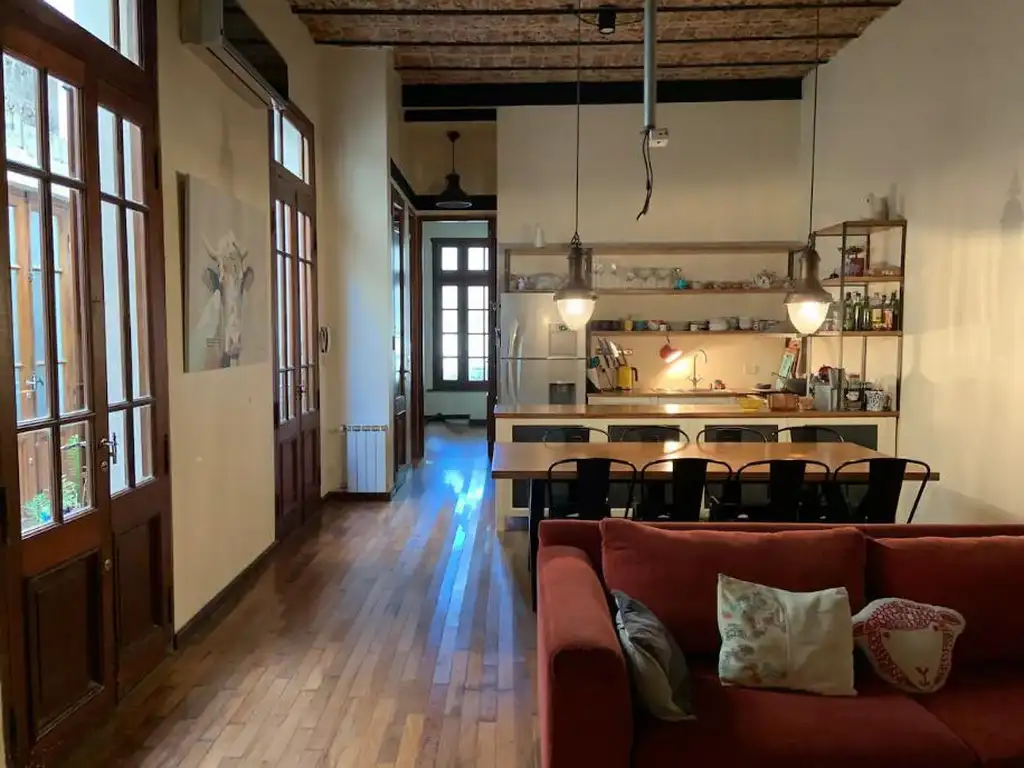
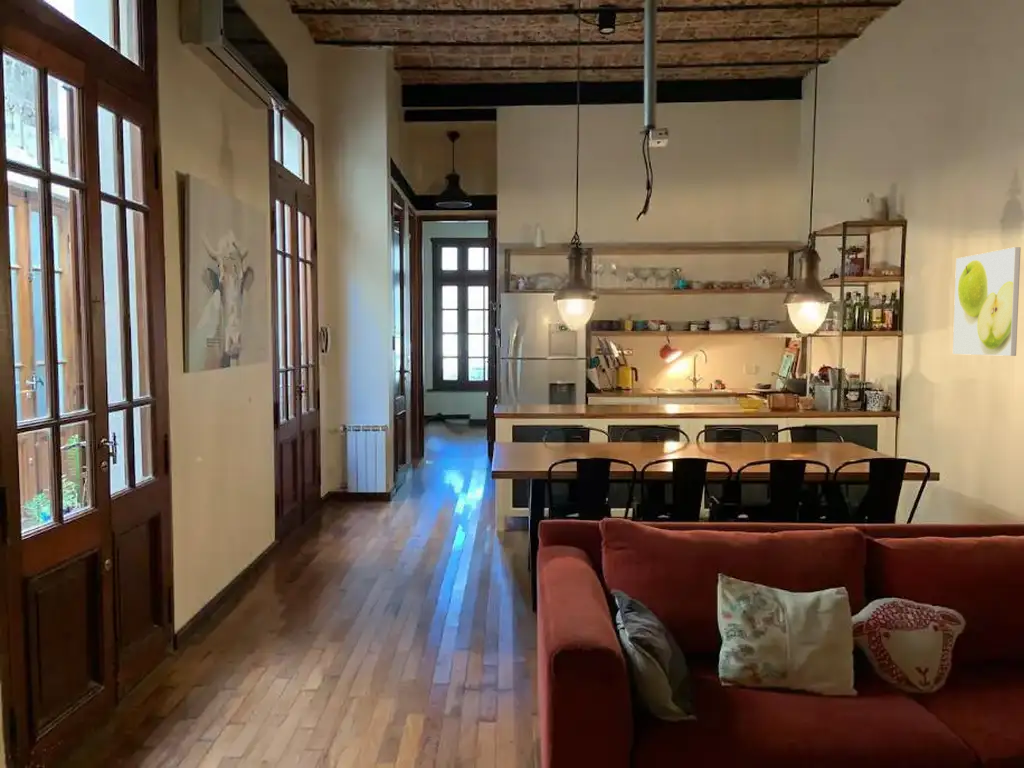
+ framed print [952,246,1022,357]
